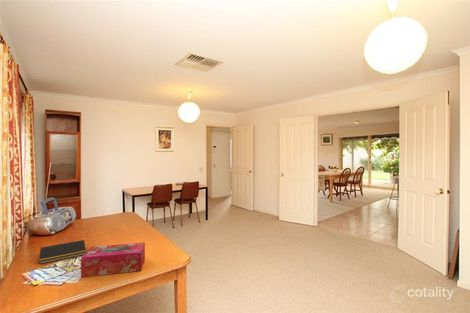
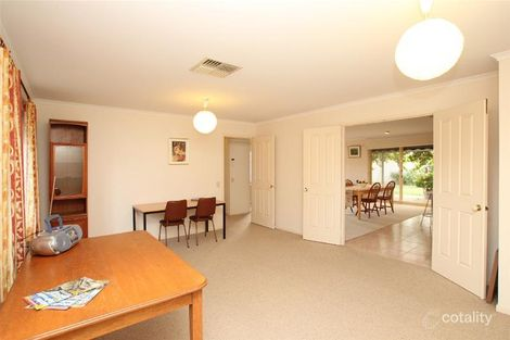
- notepad [38,239,87,265]
- tissue box [80,241,146,278]
